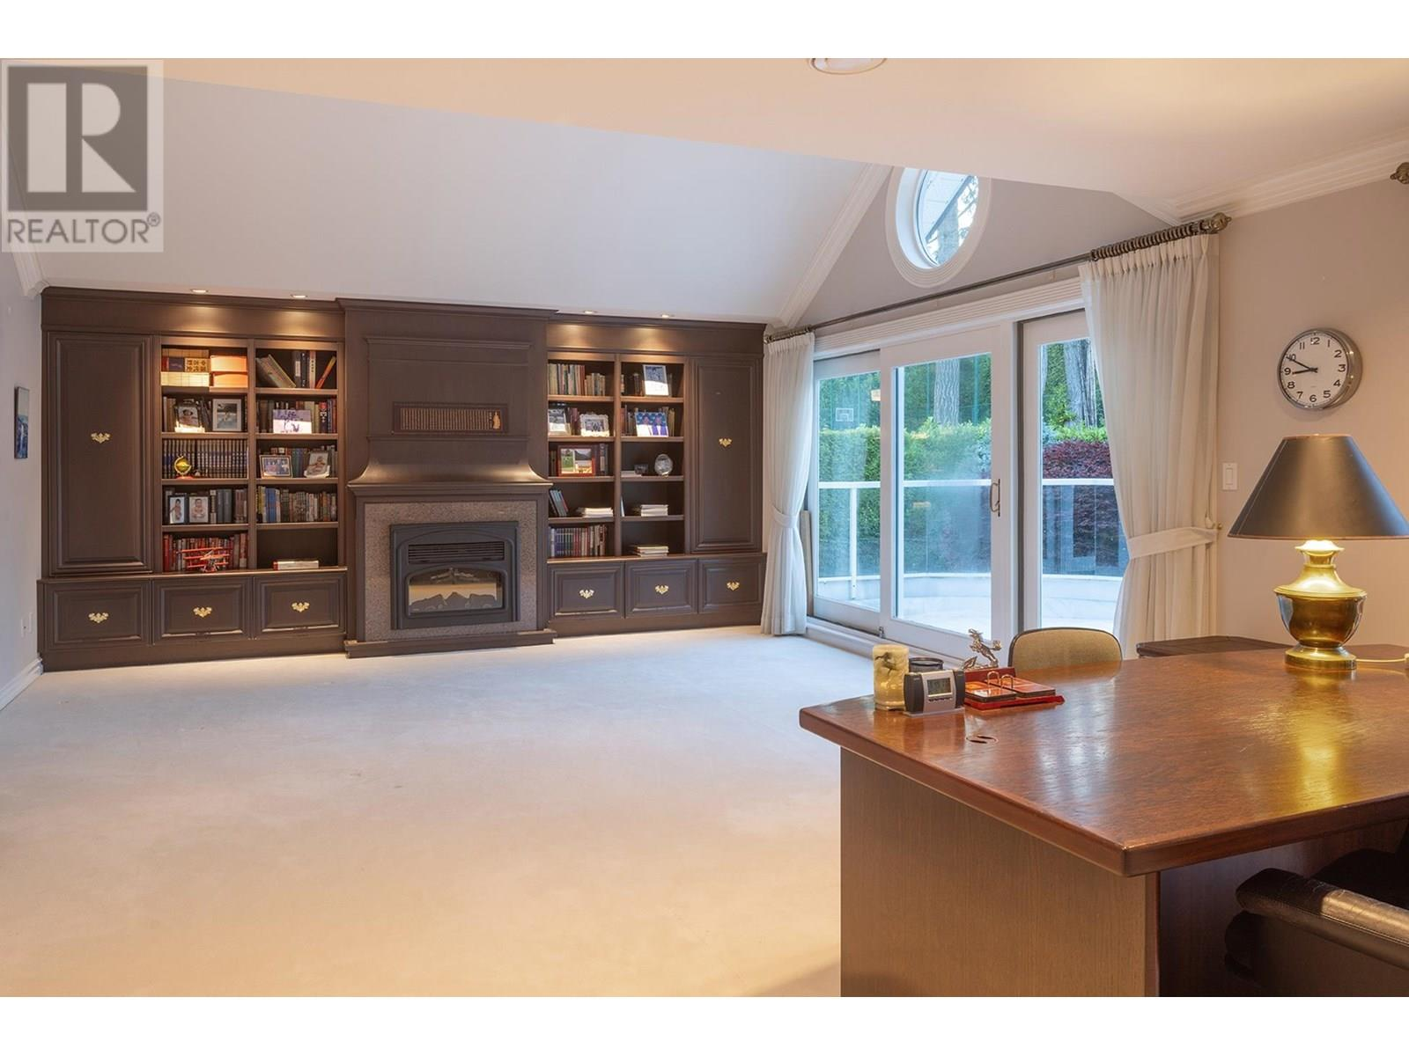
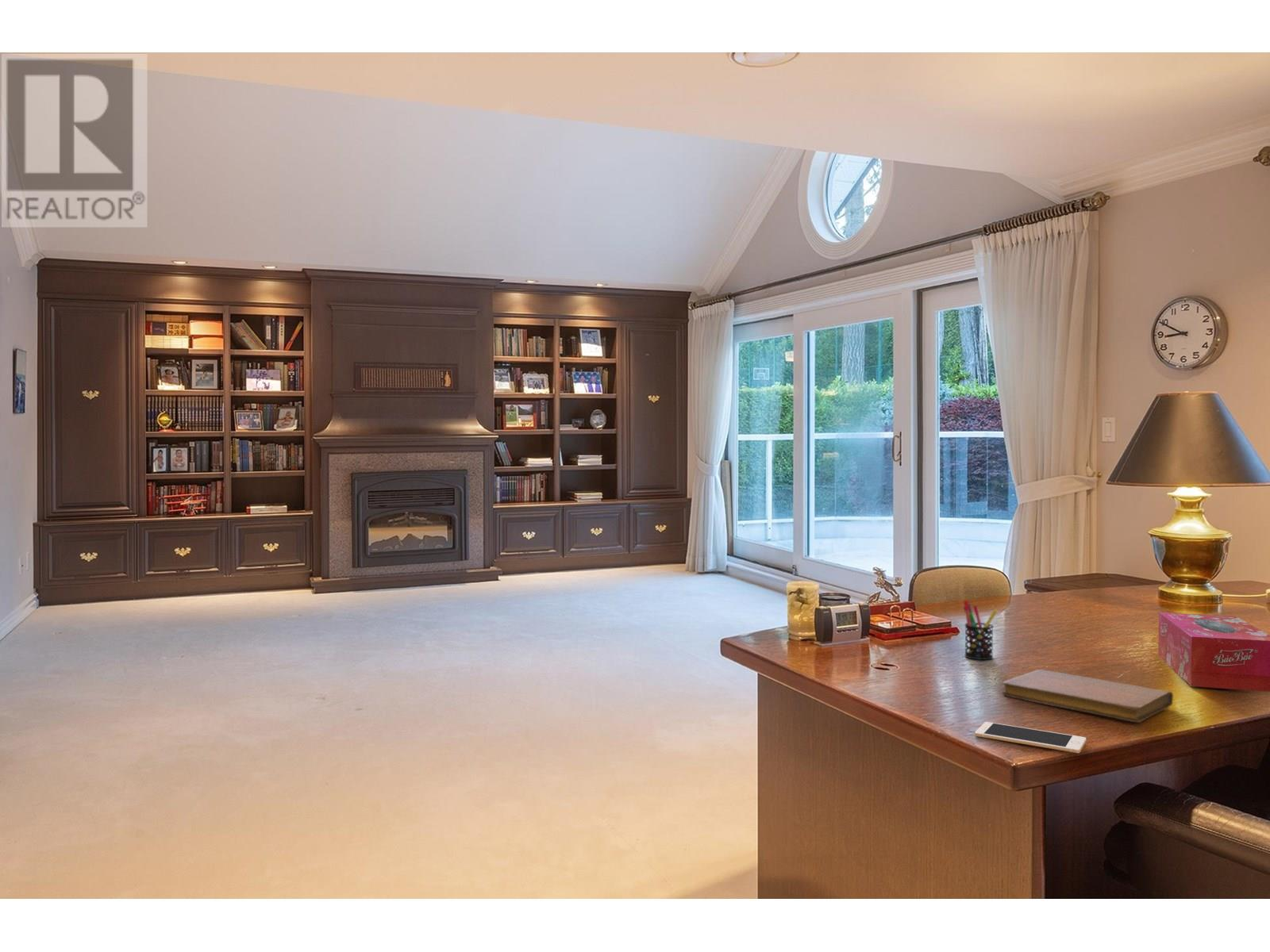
+ tissue box [1157,612,1270,693]
+ cell phone [974,721,1087,754]
+ pen holder [963,600,999,660]
+ notebook [1003,669,1174,724]
